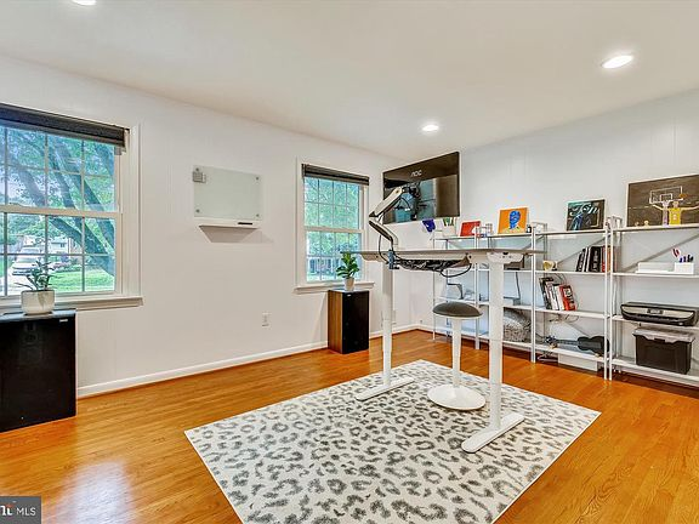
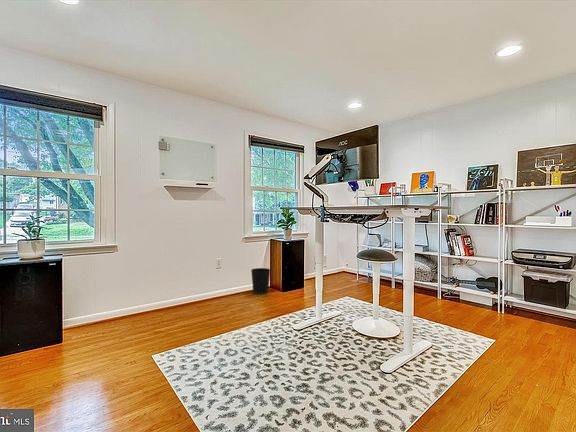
+ wastebasket [250,267,271,295]
